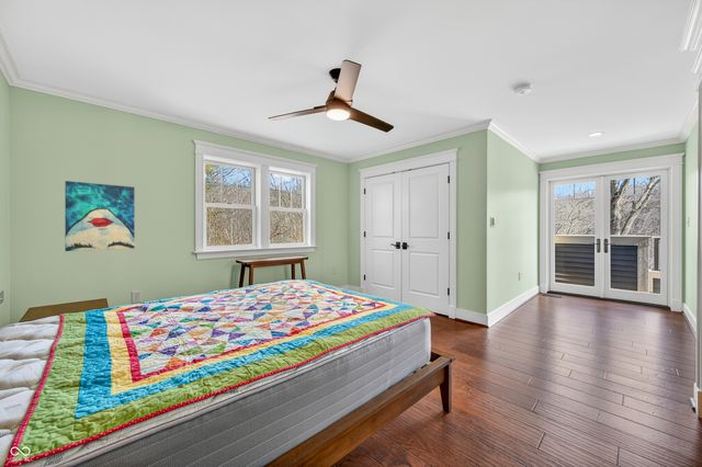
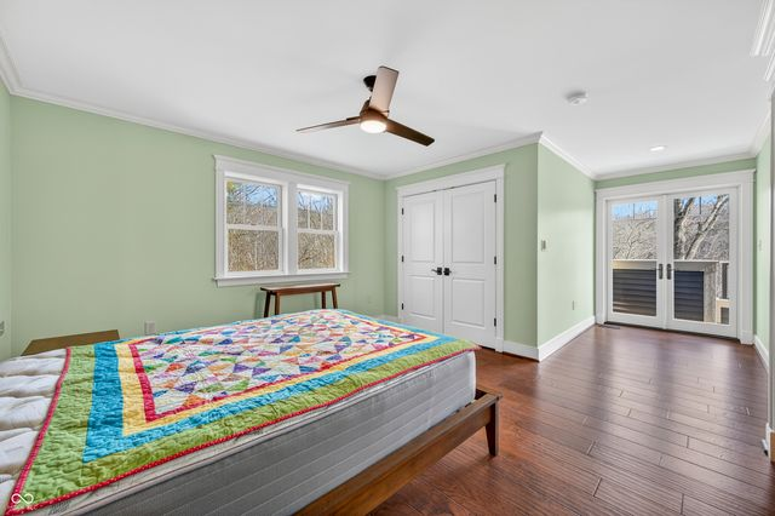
- wall art [64,180,136,252]
